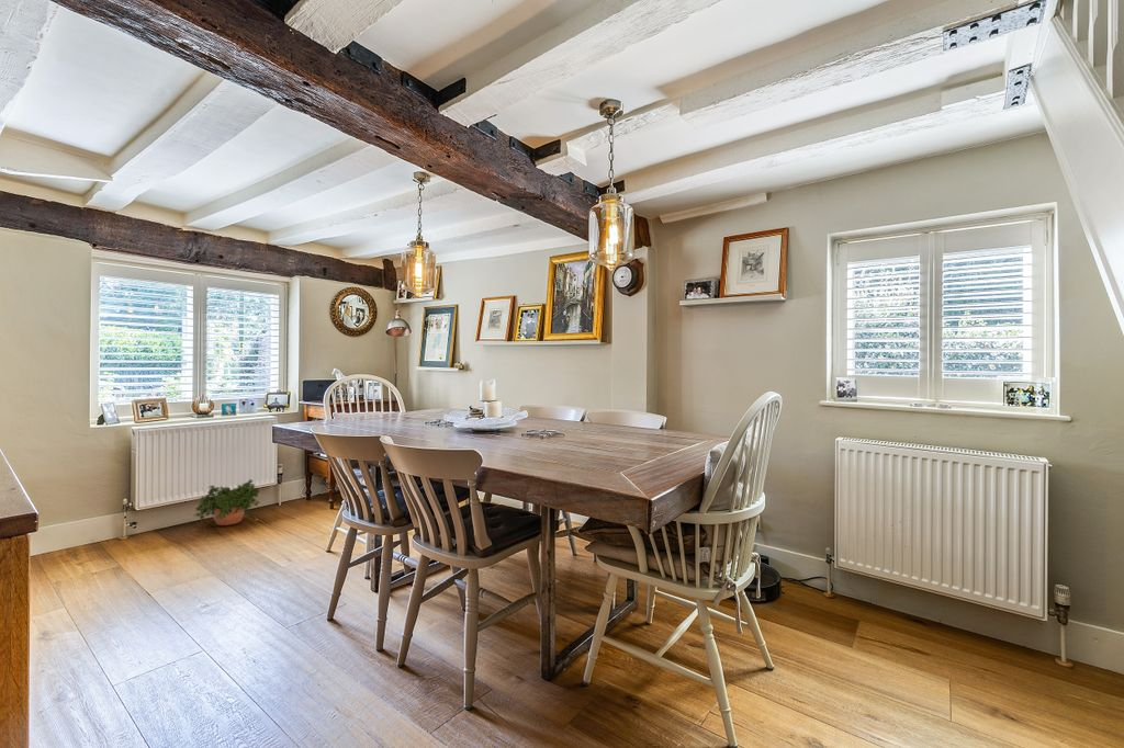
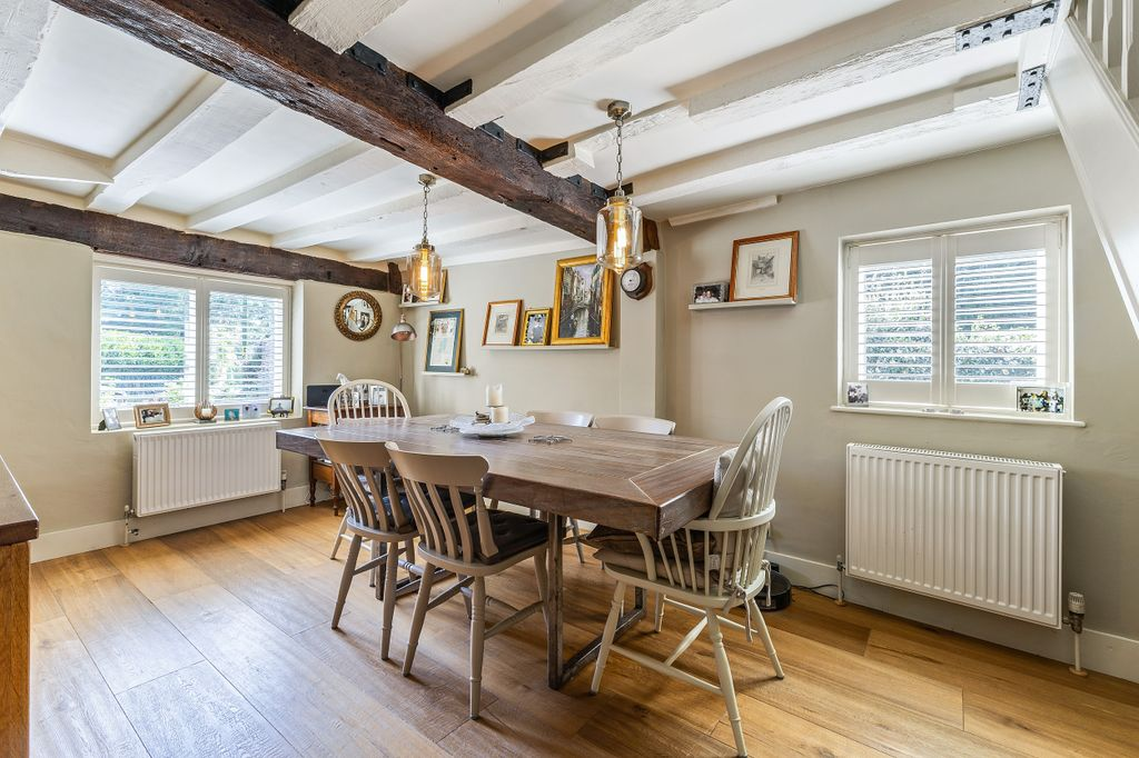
- potted plant [193,478,261,526]
